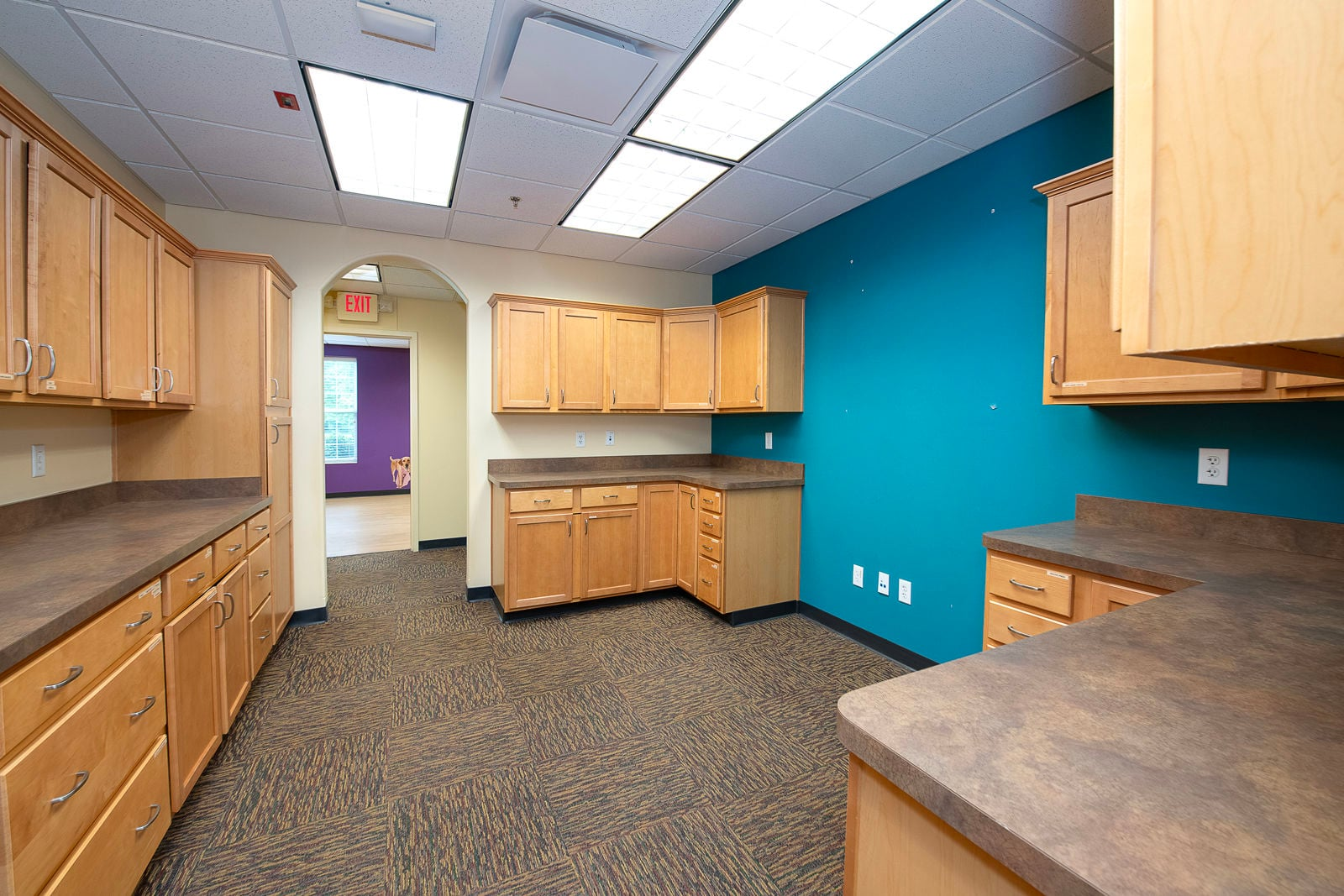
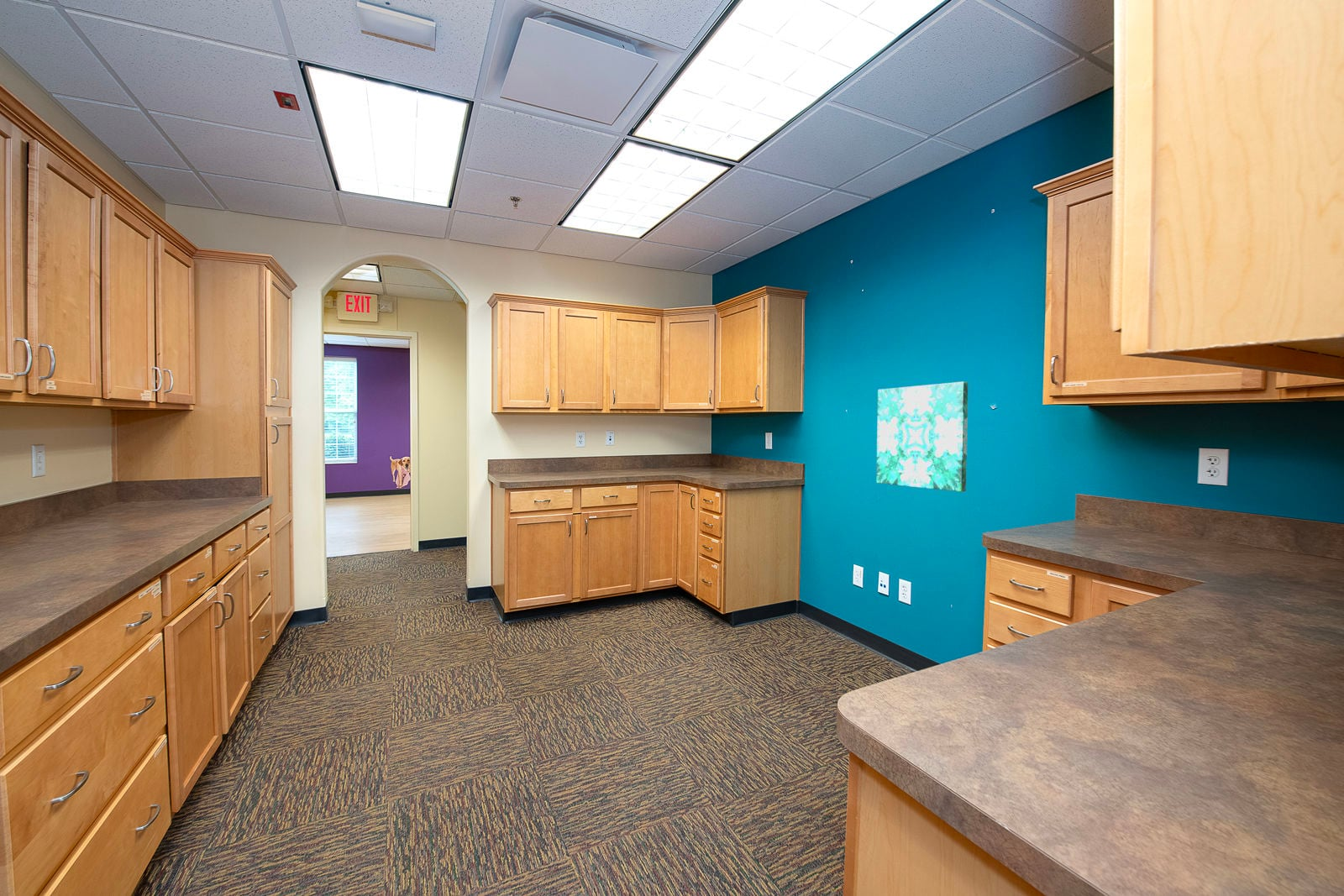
+ wall art [875,381,969,492]
